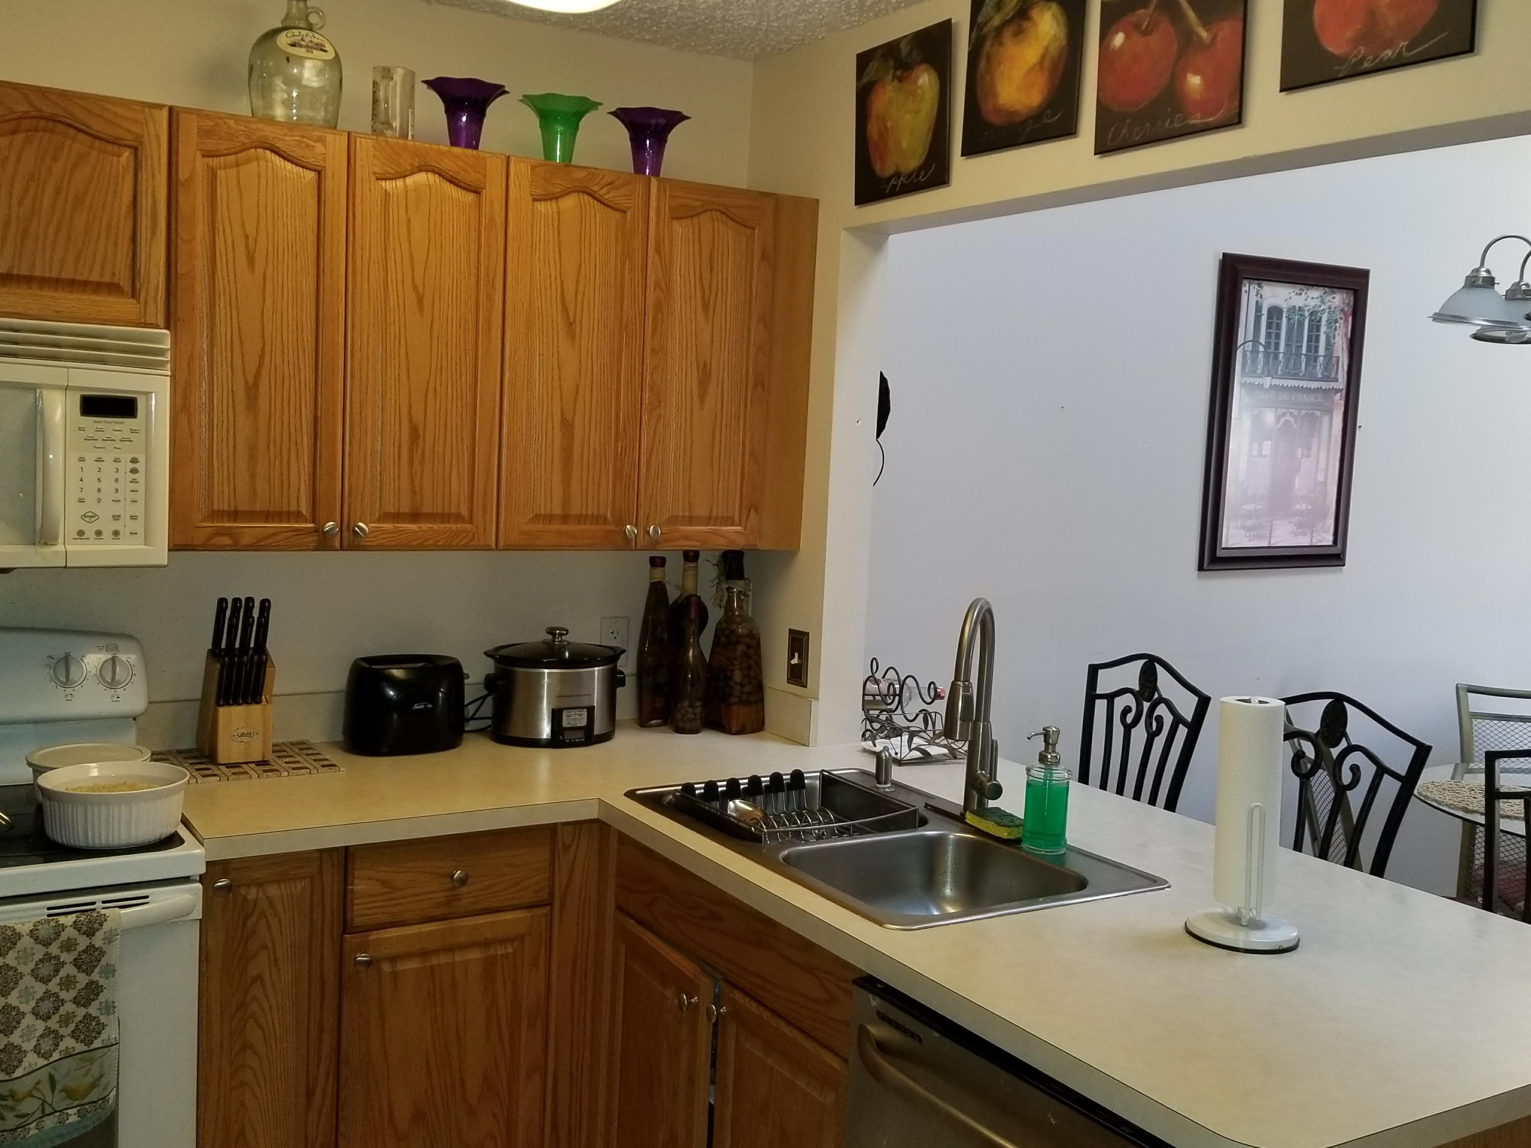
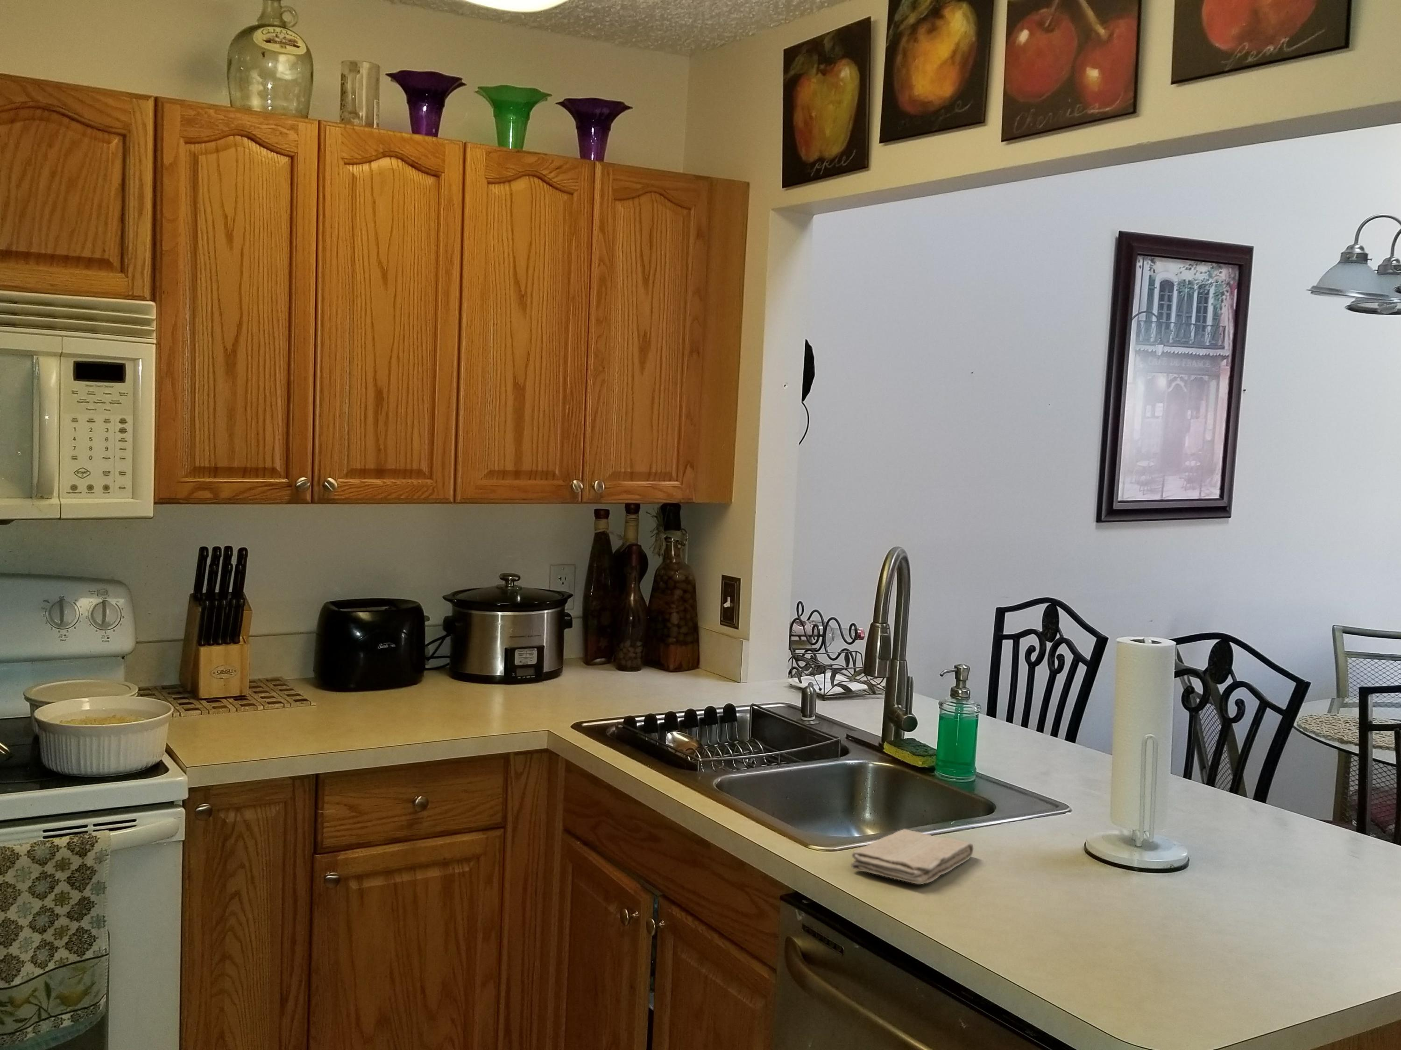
+ washcloth [851,828,974,885]
